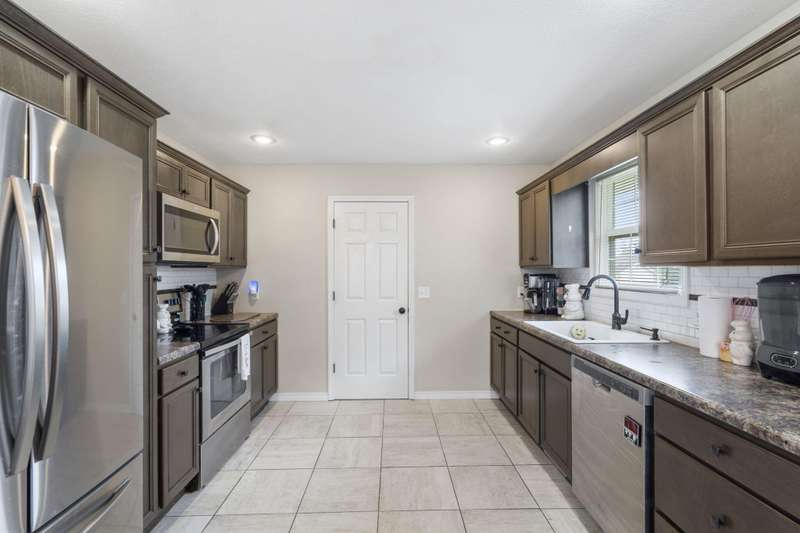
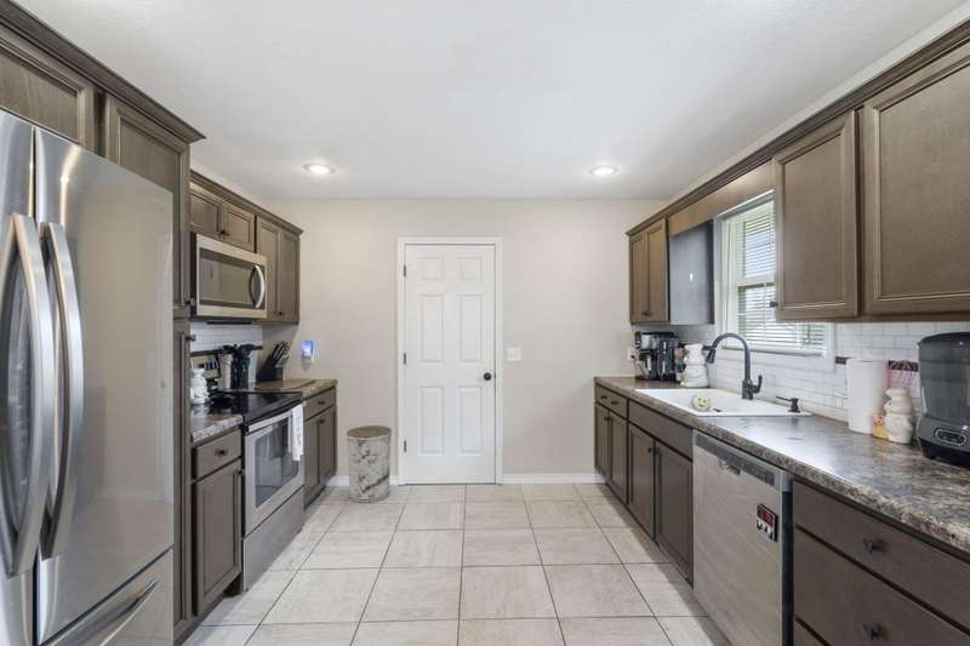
+ trash can [346,424,393,504]
